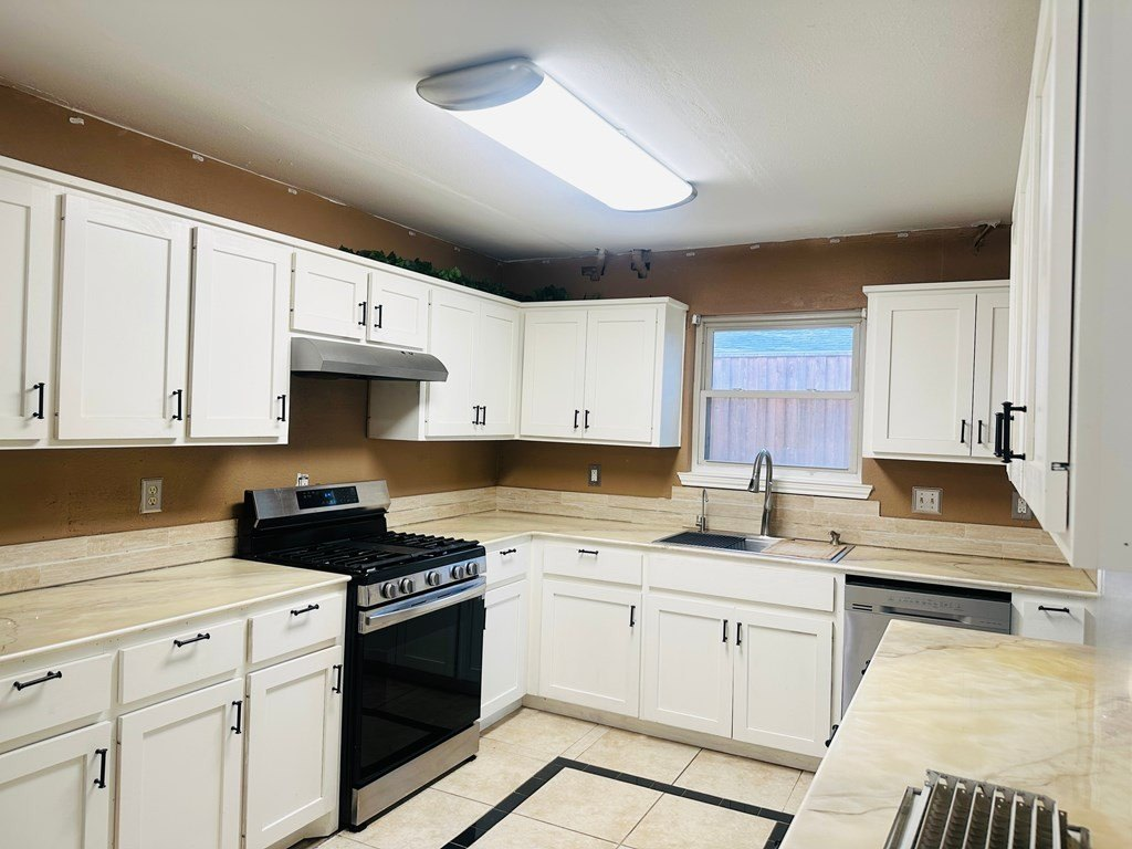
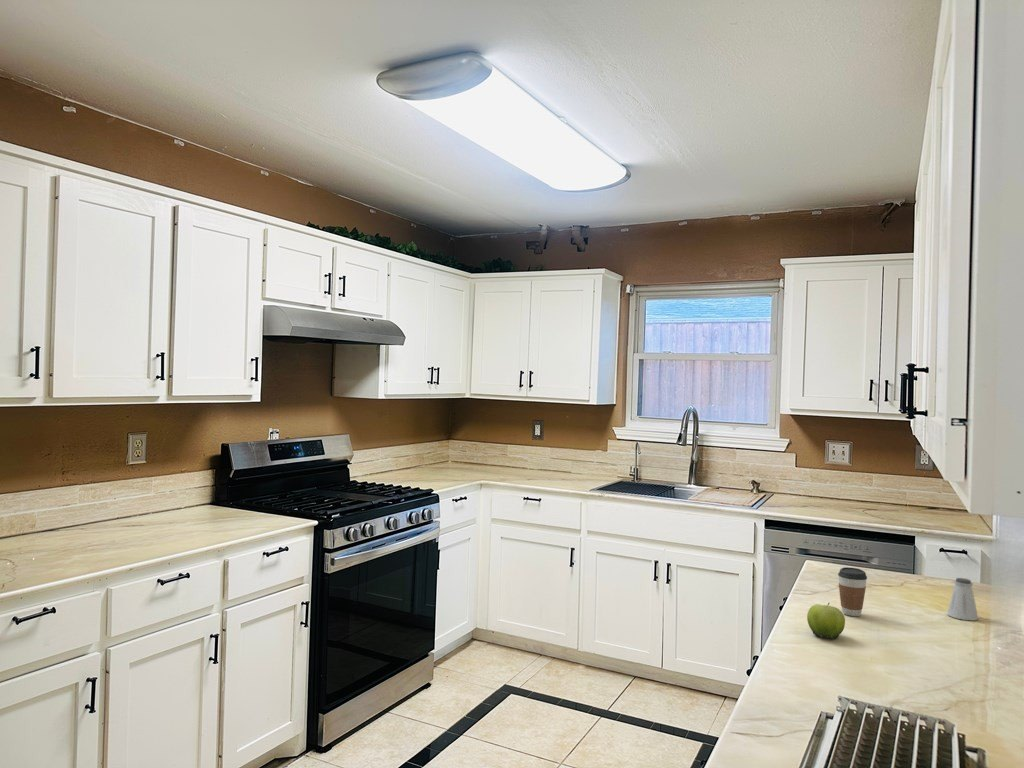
+ coffee cup [837,566,868,617]
+ saltshaker [946,577,979,621]
+ fruit [806,602,846,640]
